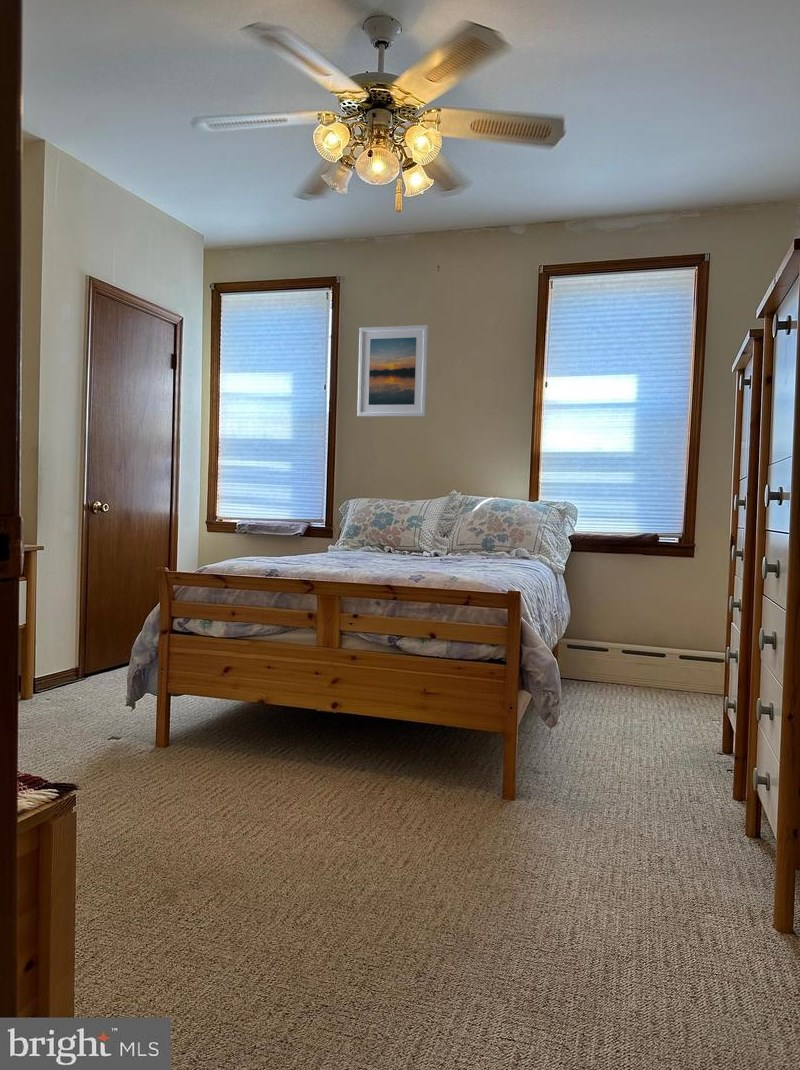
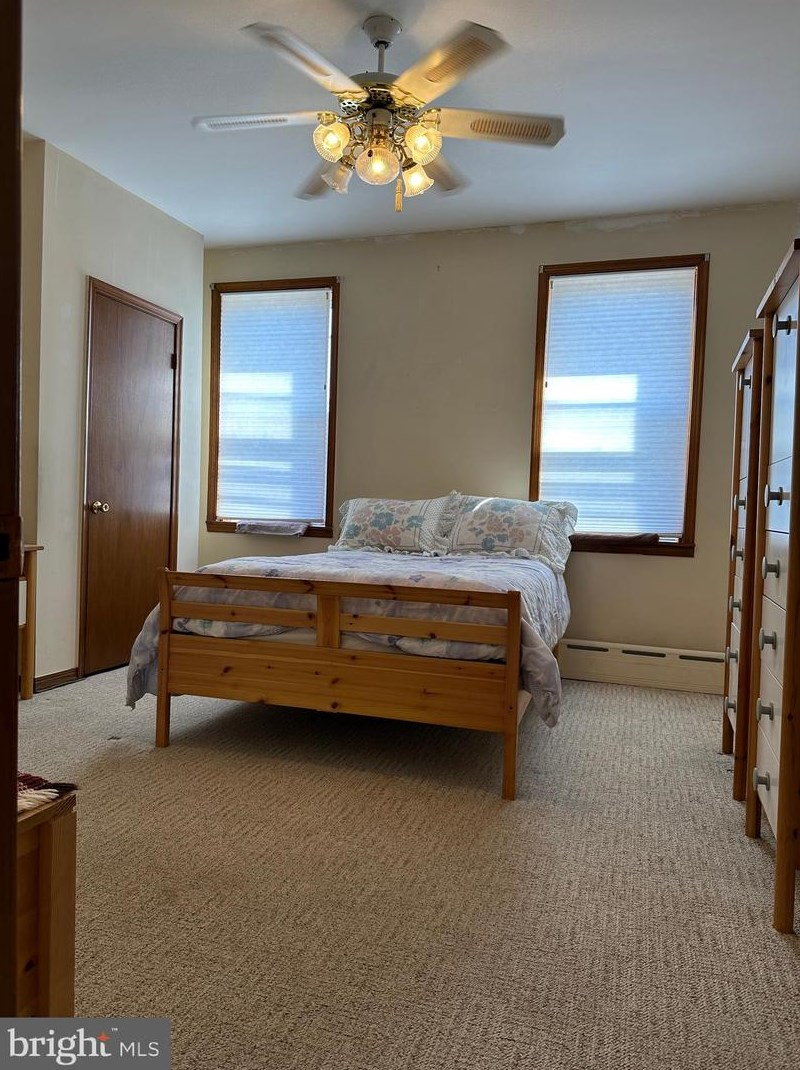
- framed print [356,324,430,418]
